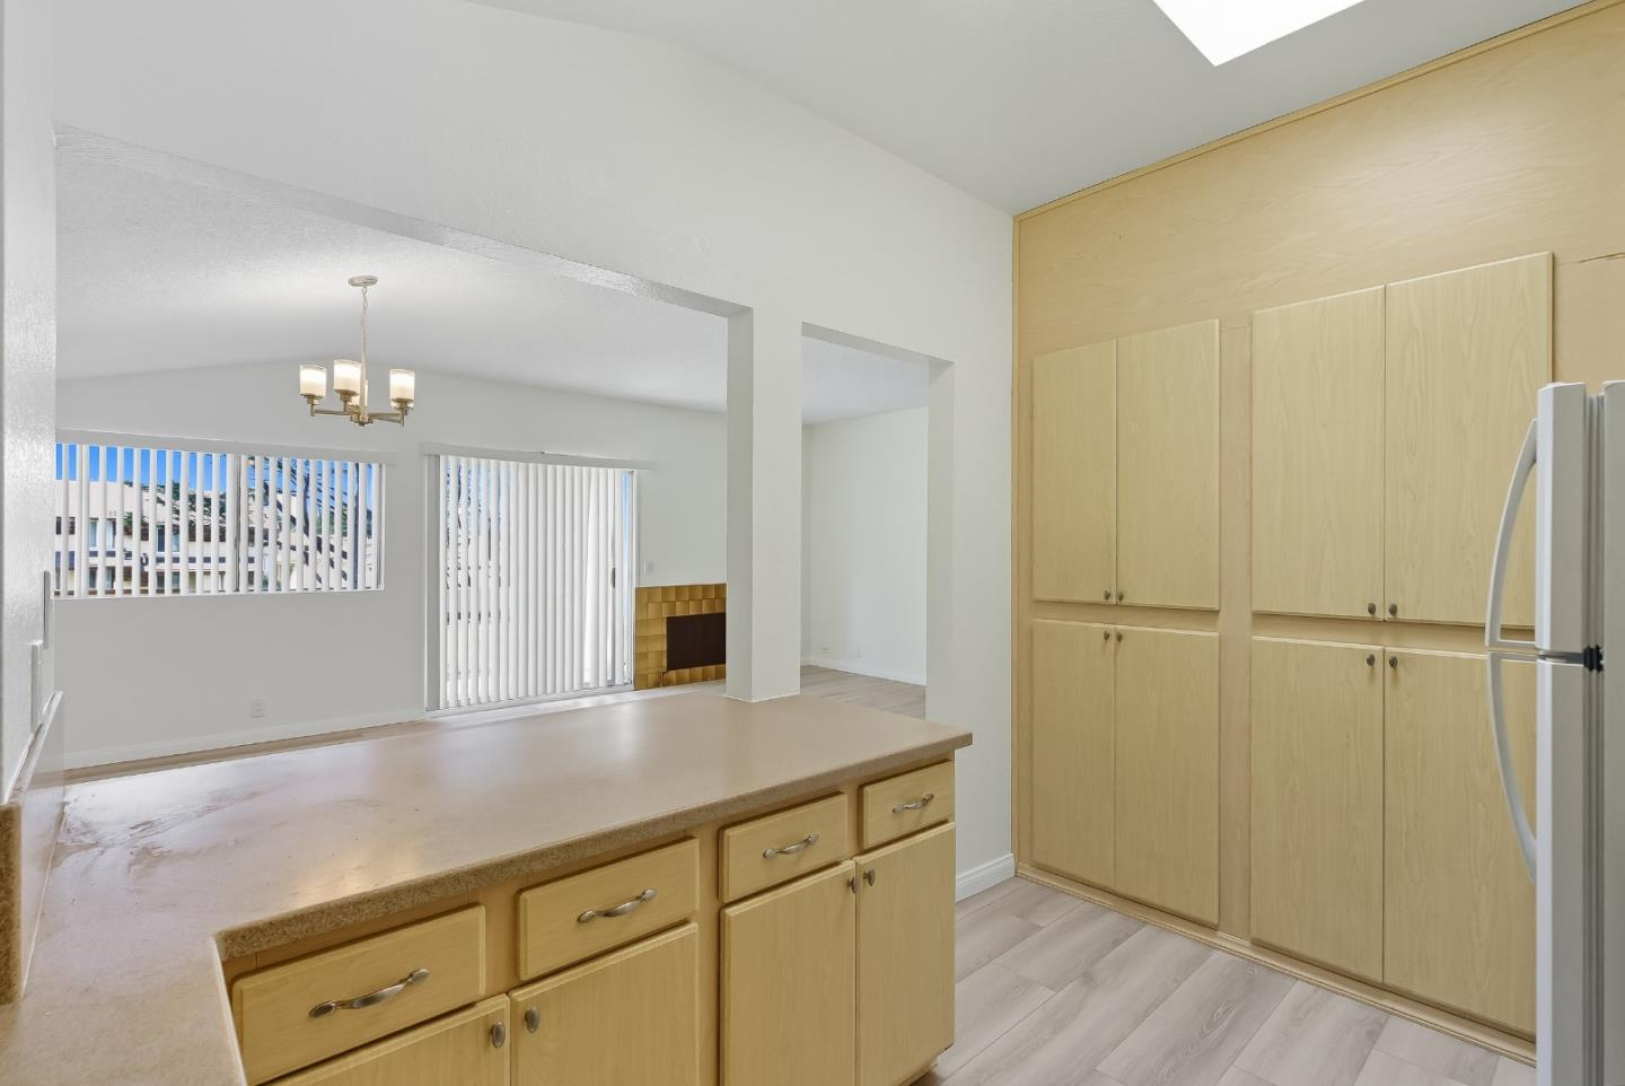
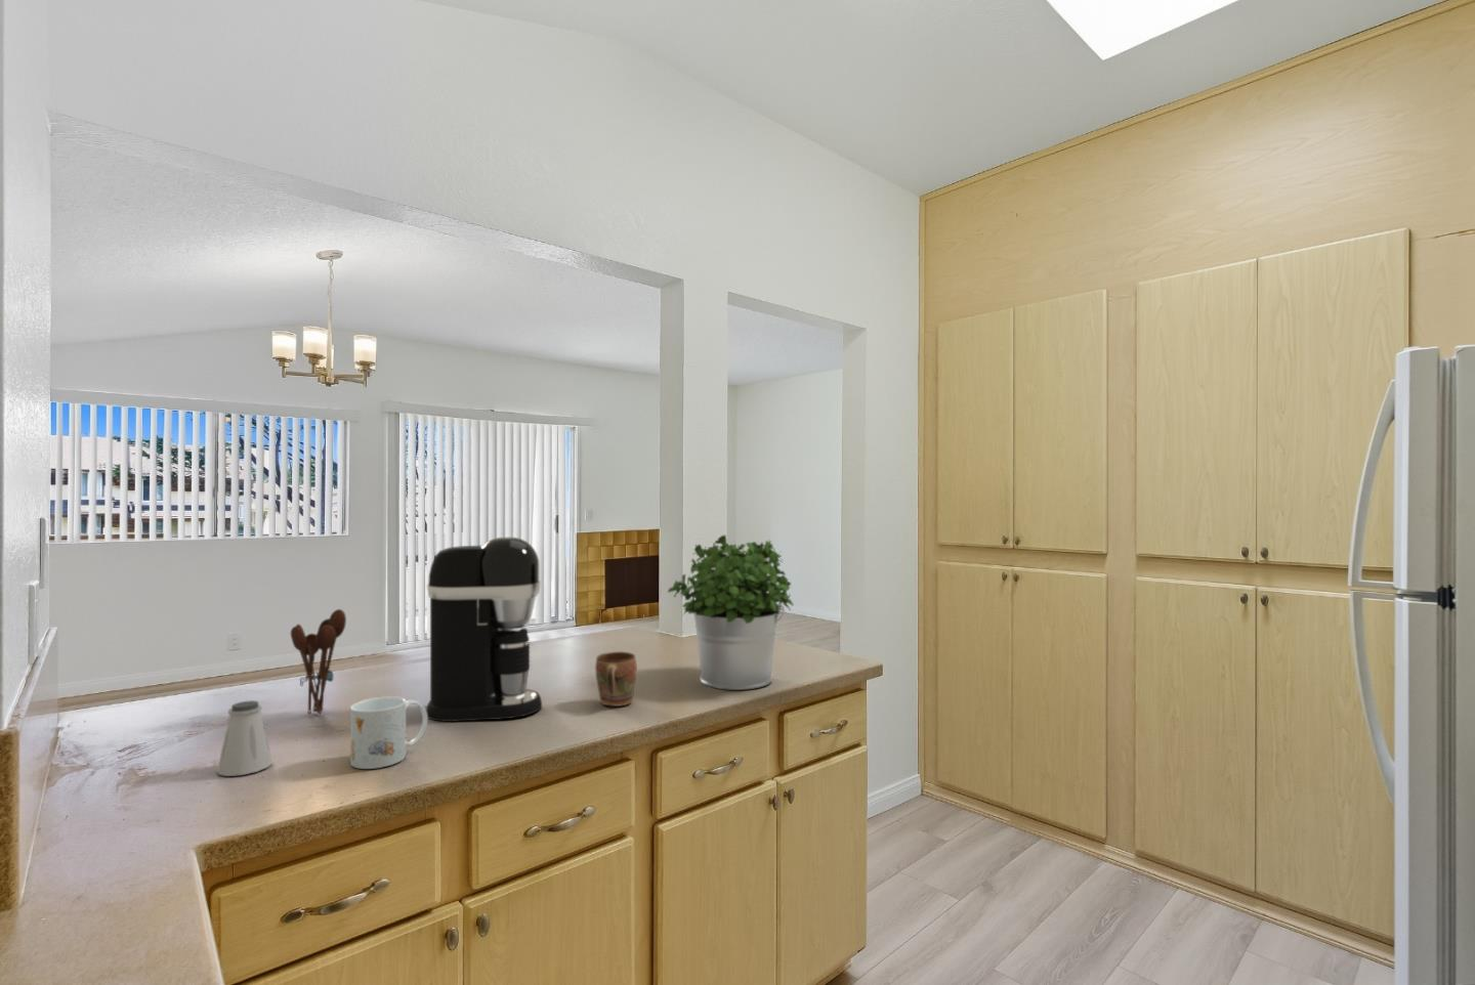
+ saltshaker [216,699,274,777]
+ coffee maker [425,536,543,723]
+ mug [350,695,428,770]
+ mug [594,650,638,708]
+ potted plant [667,534,795,691]
+ utensil holder [290,608,348,716]
